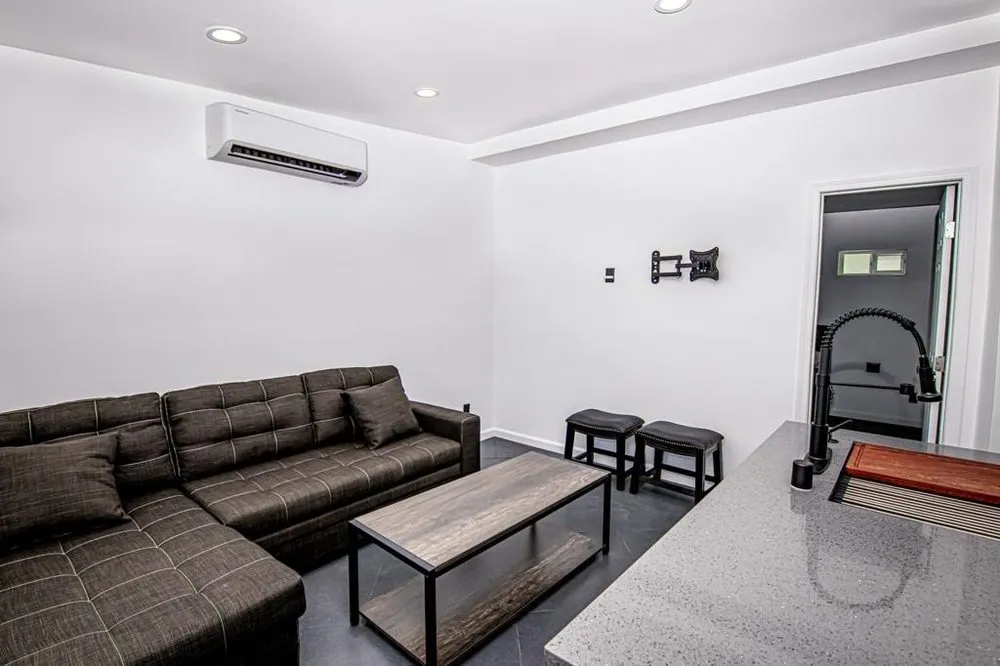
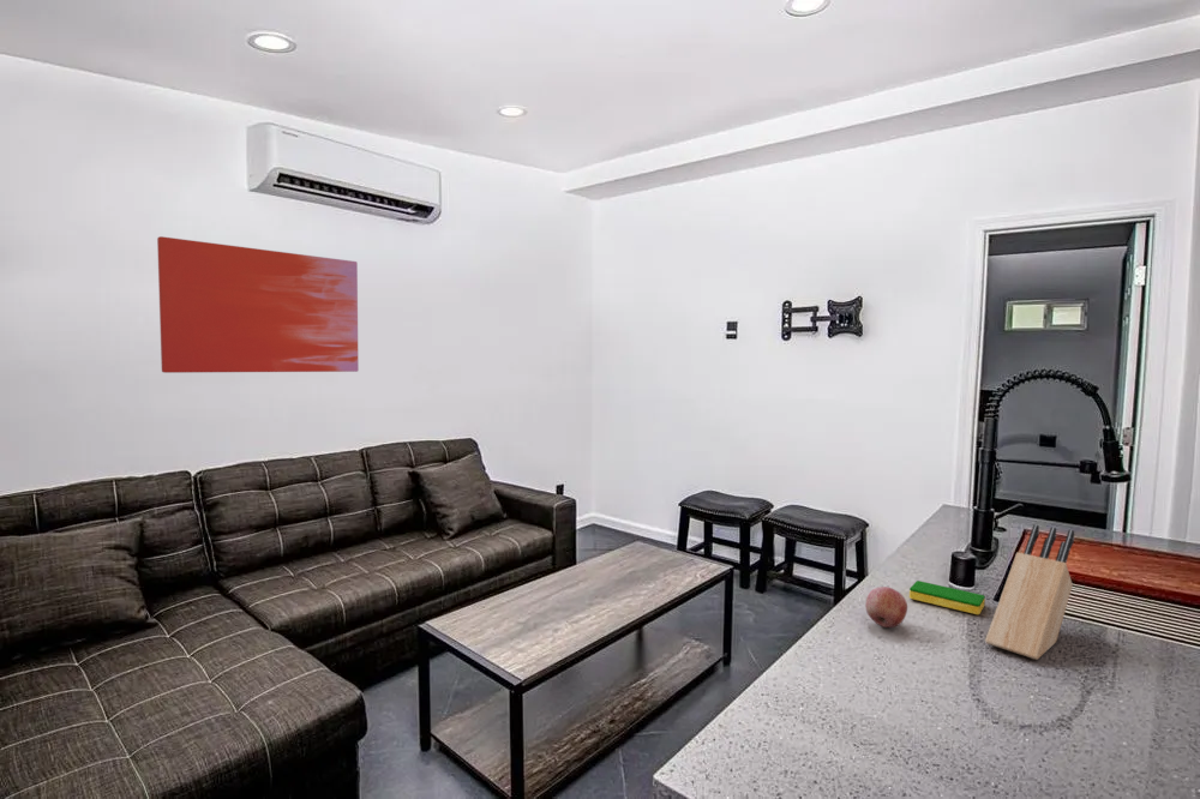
+ wall art [156,235,360,374]
+ knife block [984,523,1075,661]
+ dish sponge [908,579,986,615]
+ fruit [864,585,908,629]
